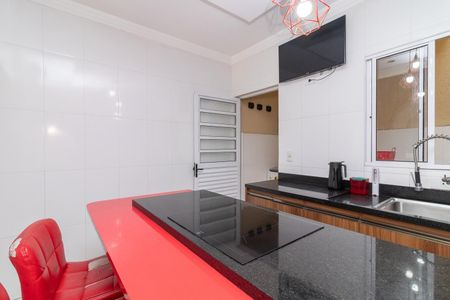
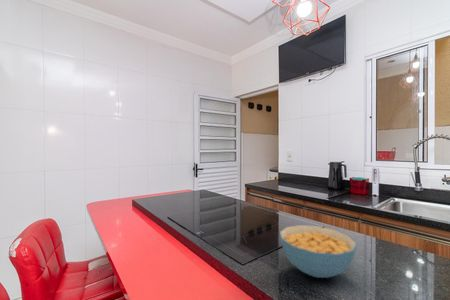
+ cereal bowl [279,224,358,279]
